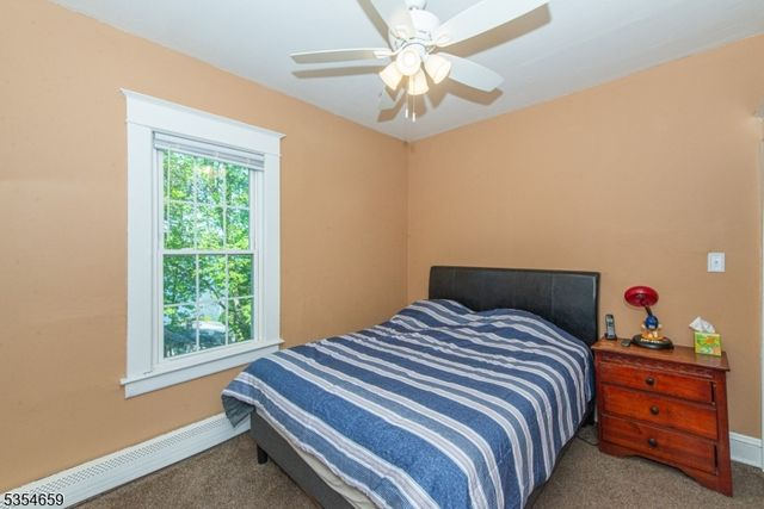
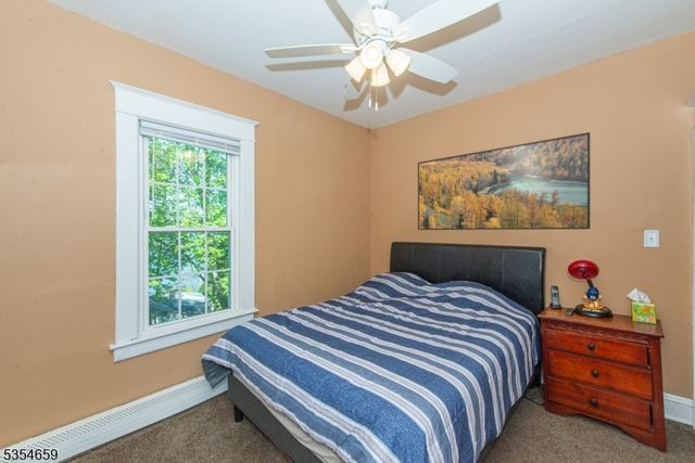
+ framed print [417,131,591,231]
